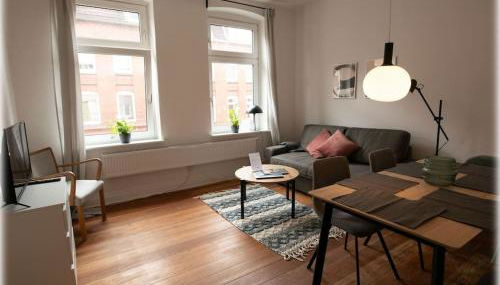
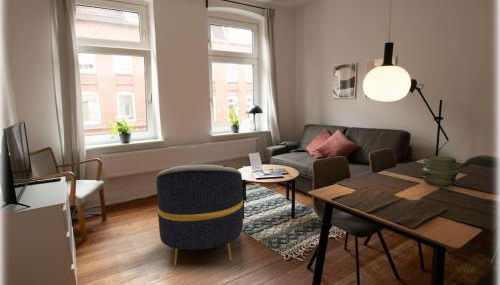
+ armchair [155,163,244,267]
